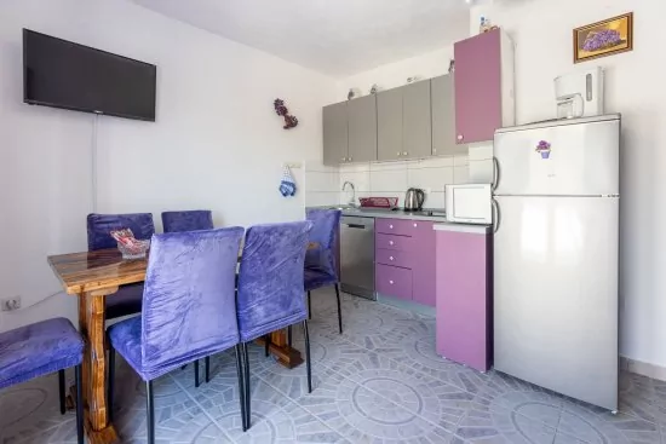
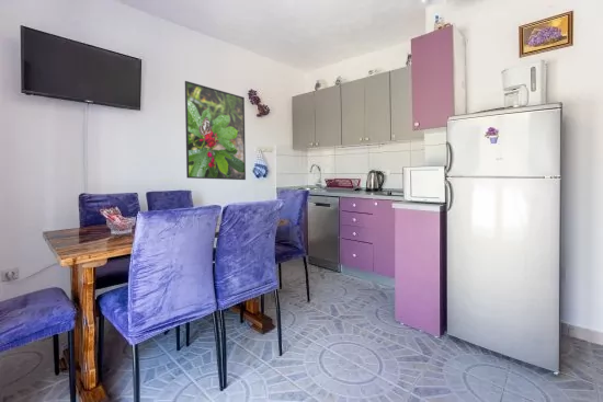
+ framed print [184,80,247,181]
